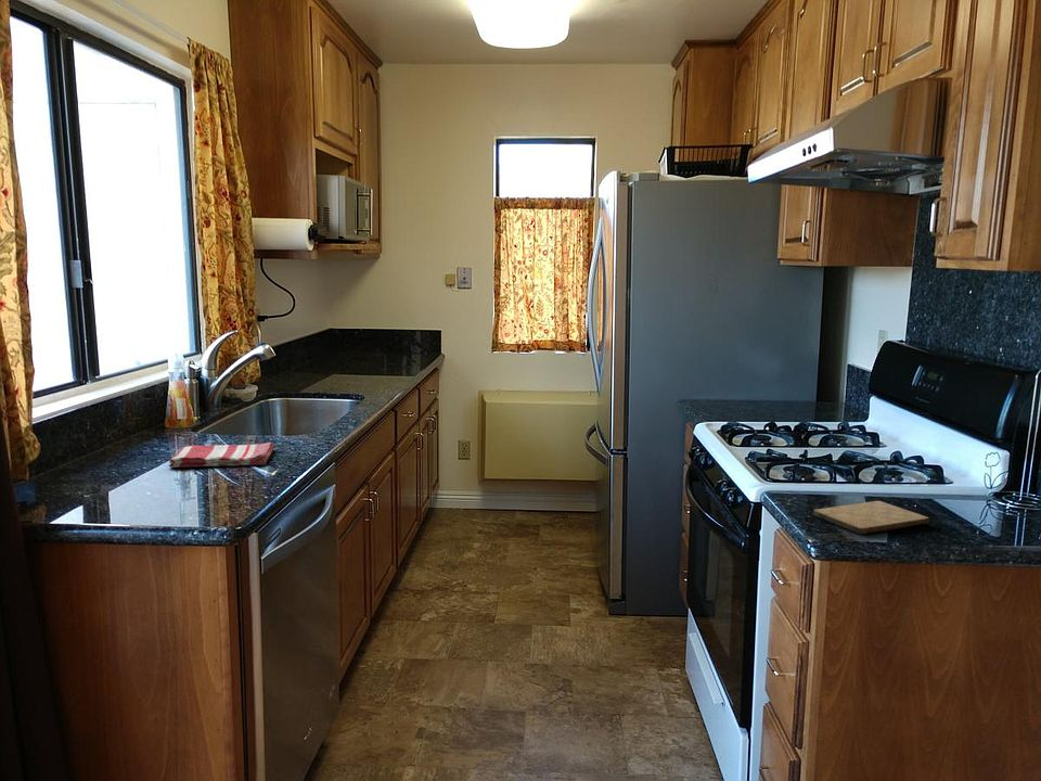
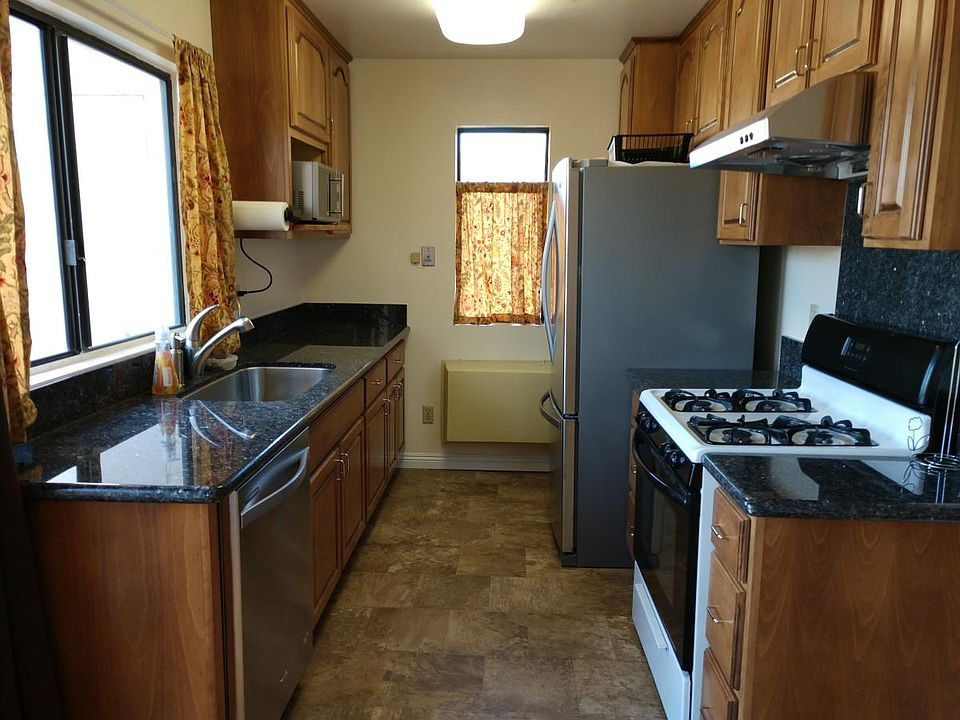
- dish towel [168,441,275,468]
- cutting board [812,500,930,535]
